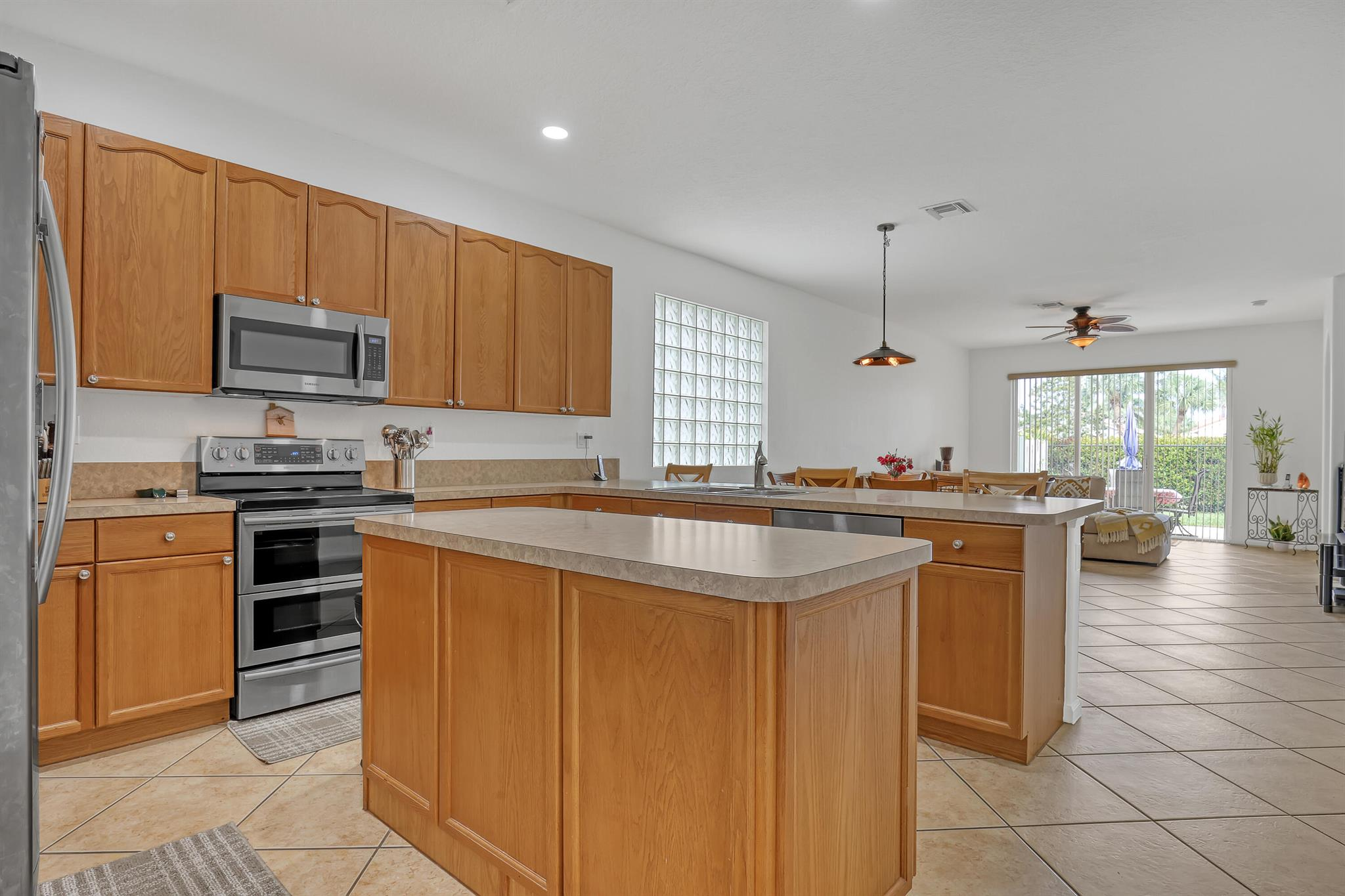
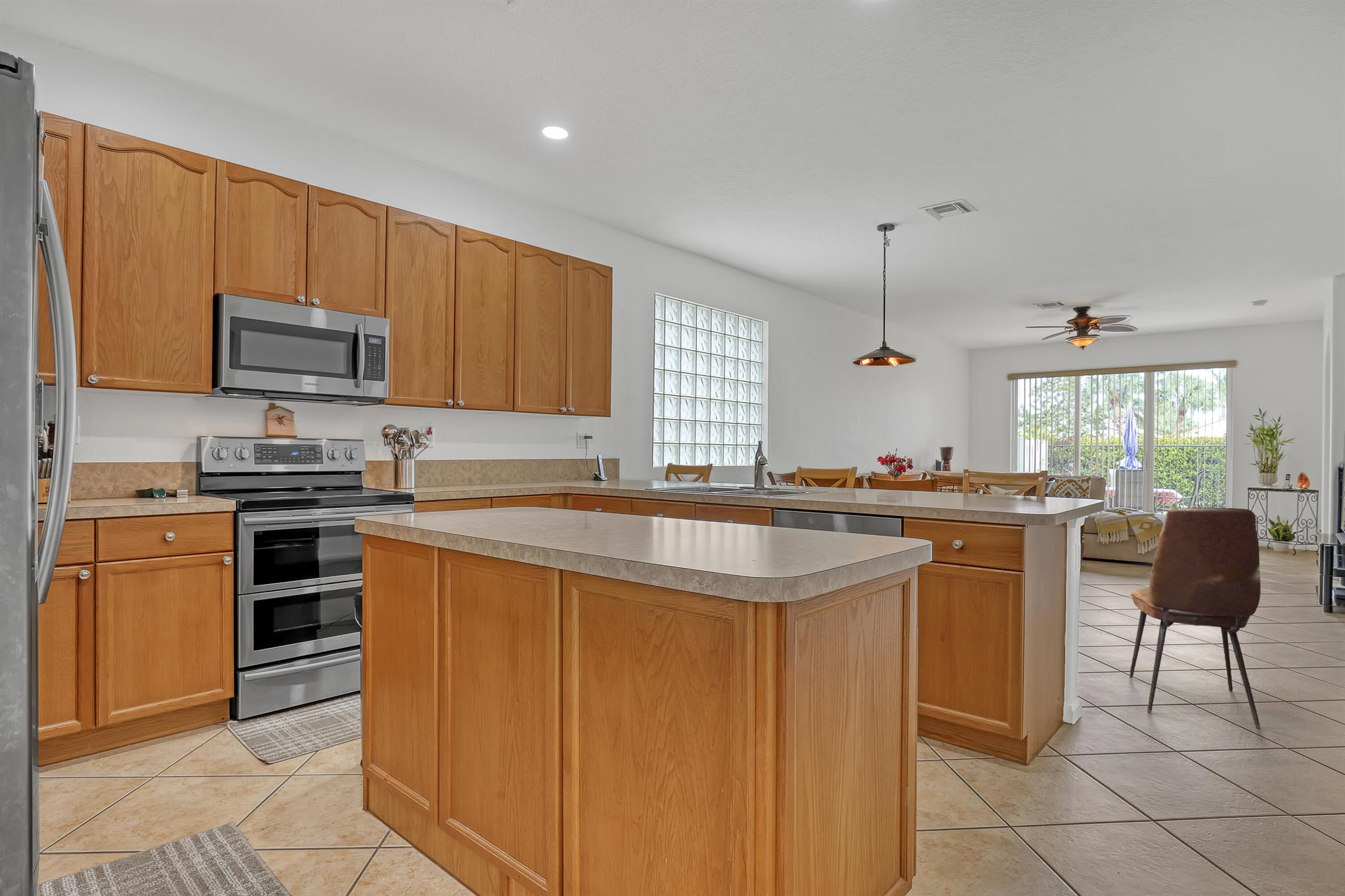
+ dining chair [1129,507,1261,729]
